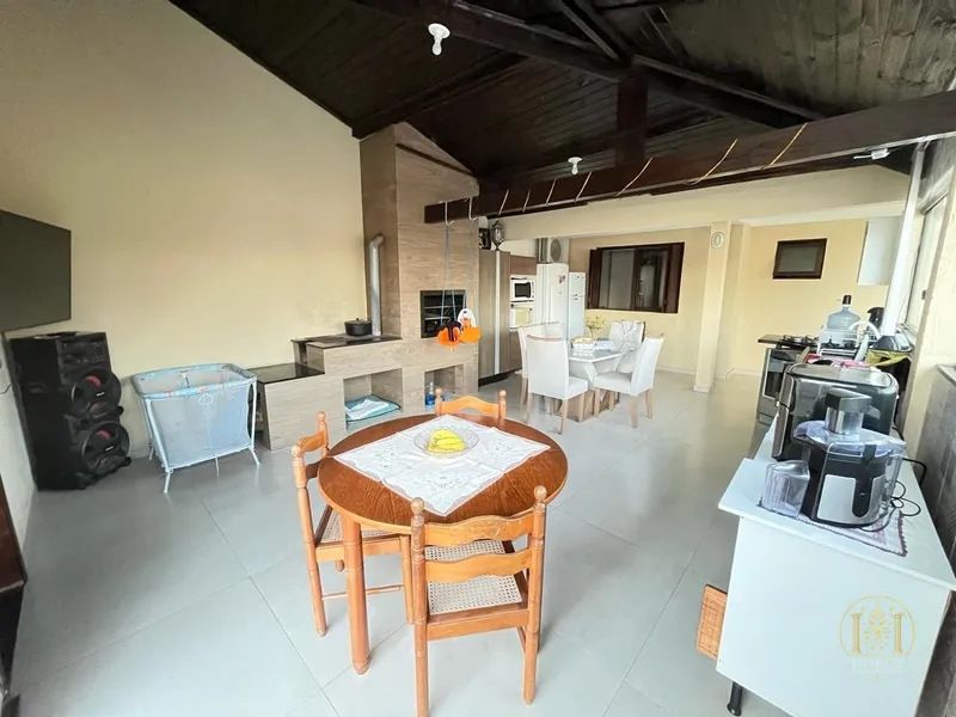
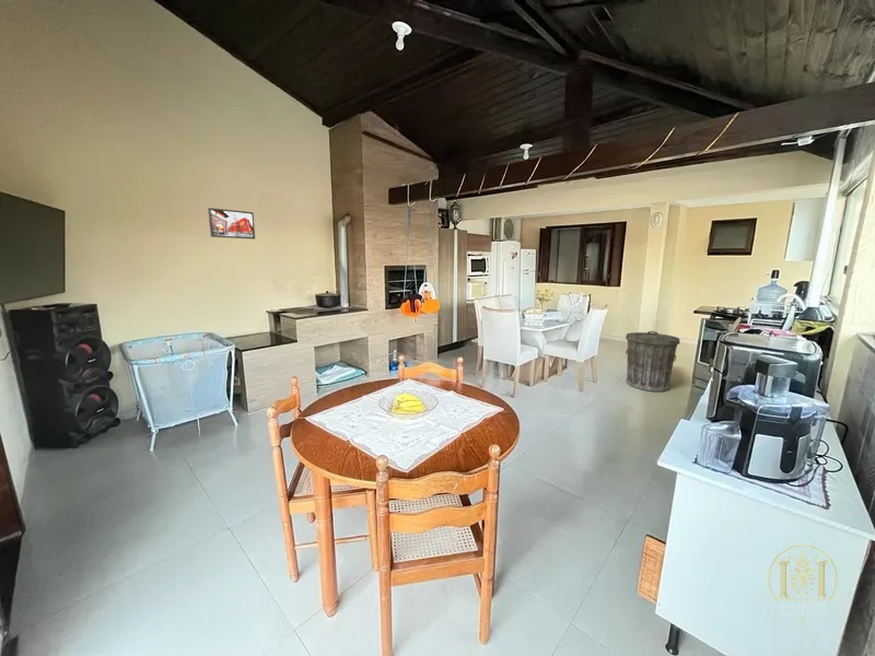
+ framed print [207,207,256,241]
+ trash can [625,330,681,393]
